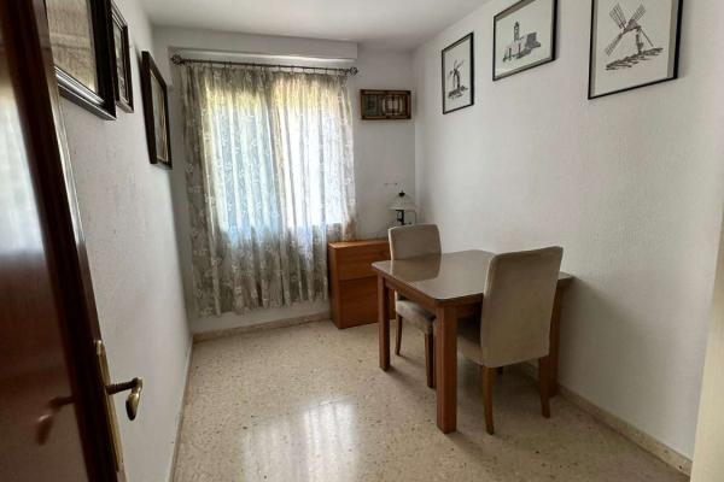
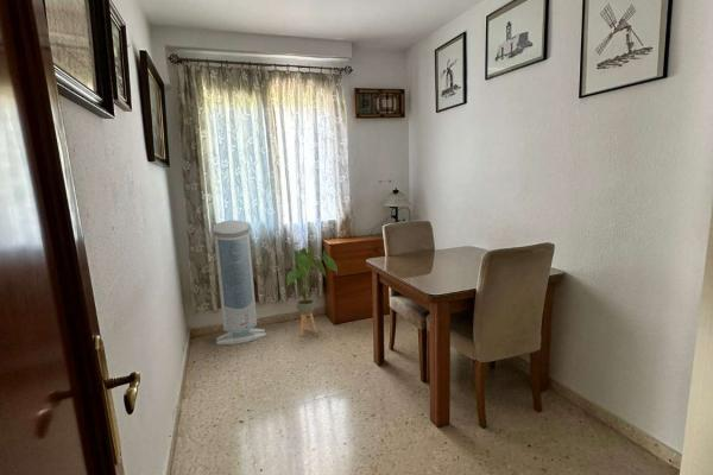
+ air purifier [213,220,267,346]
+ house plant [285,246,339,337]
